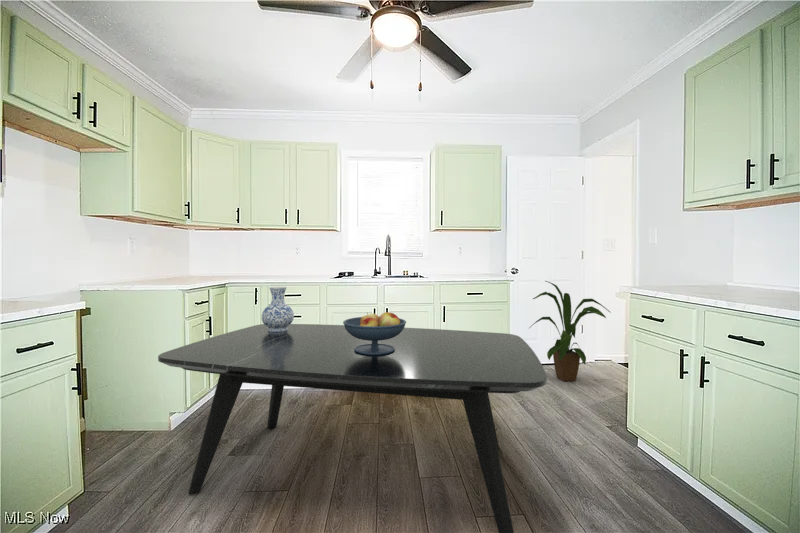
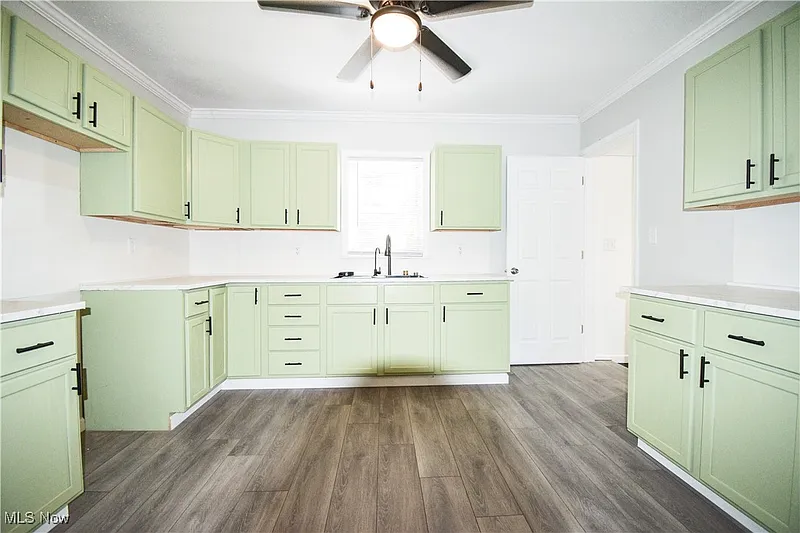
- dining table [157,323,548,533]
- vase [261,285,295,332]
- fruit bowl [342,311,407,355]
- house plant [528,280,612,382]
